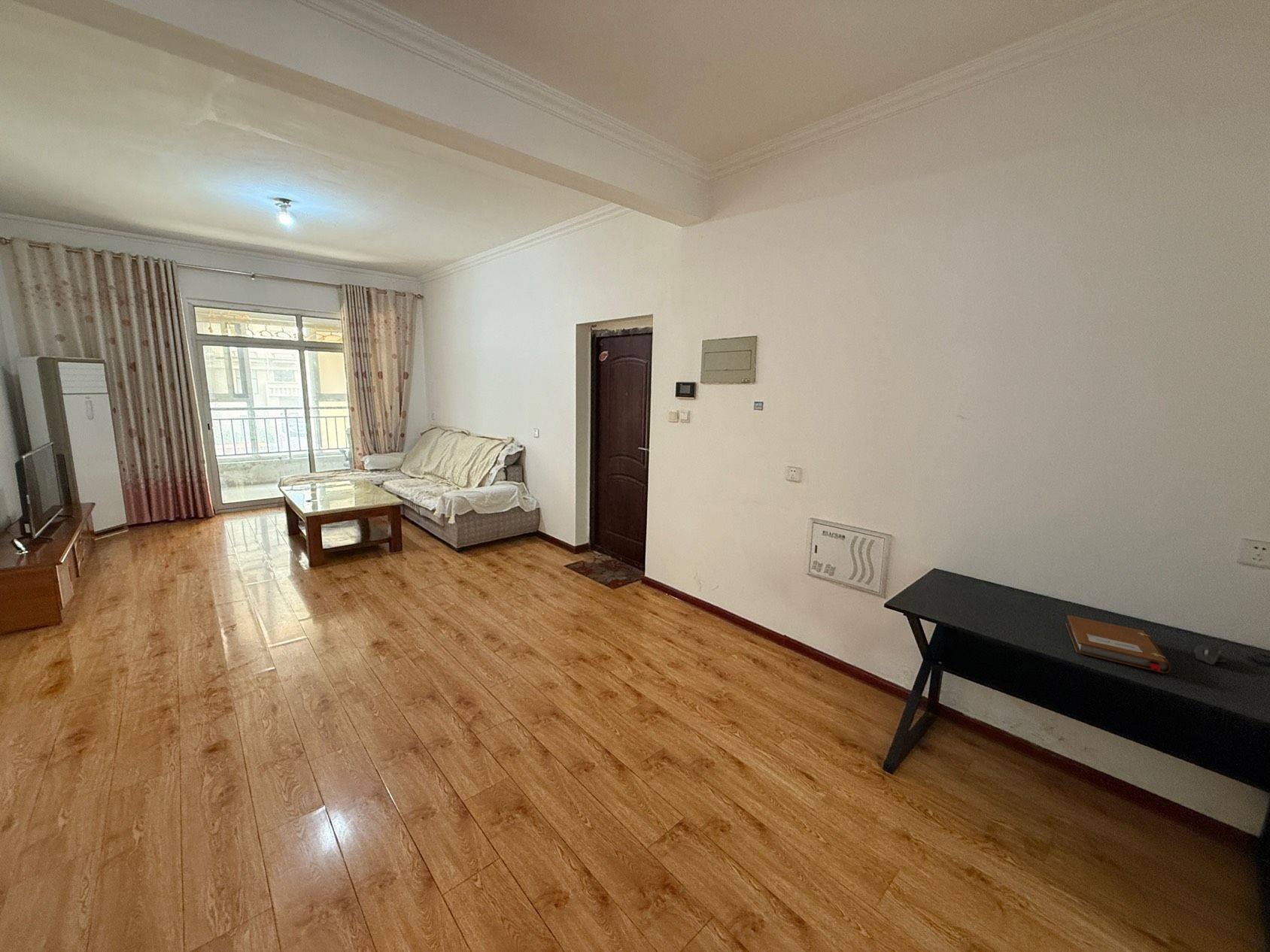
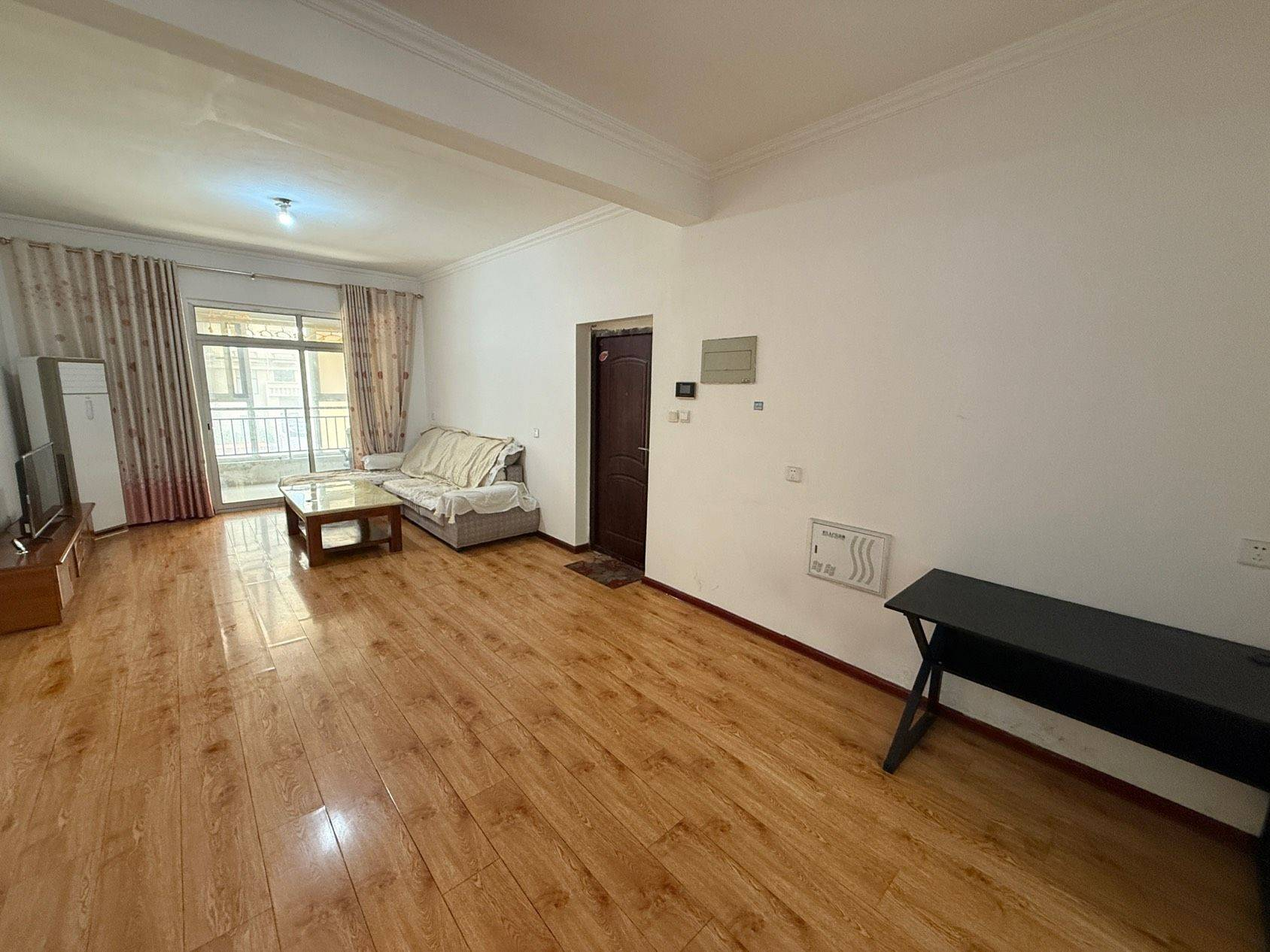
- notebook [1065,614,1172,674]
- computer mouse [1193,644,1227,665]
